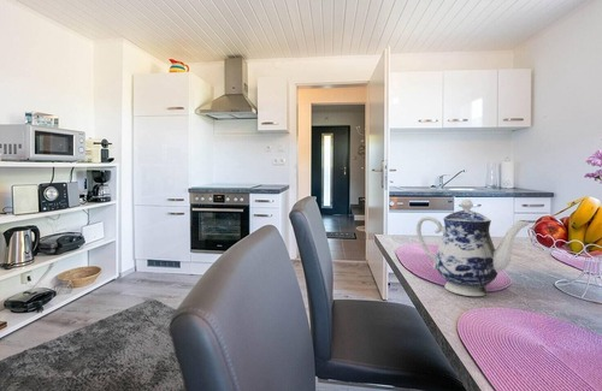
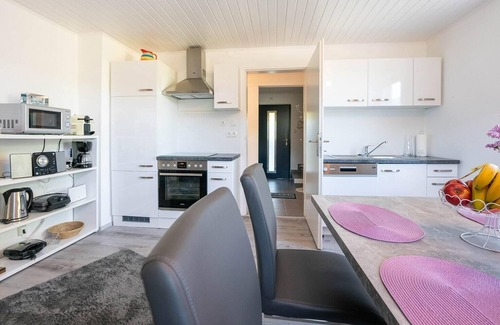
- teapot [415,199,530,297]
